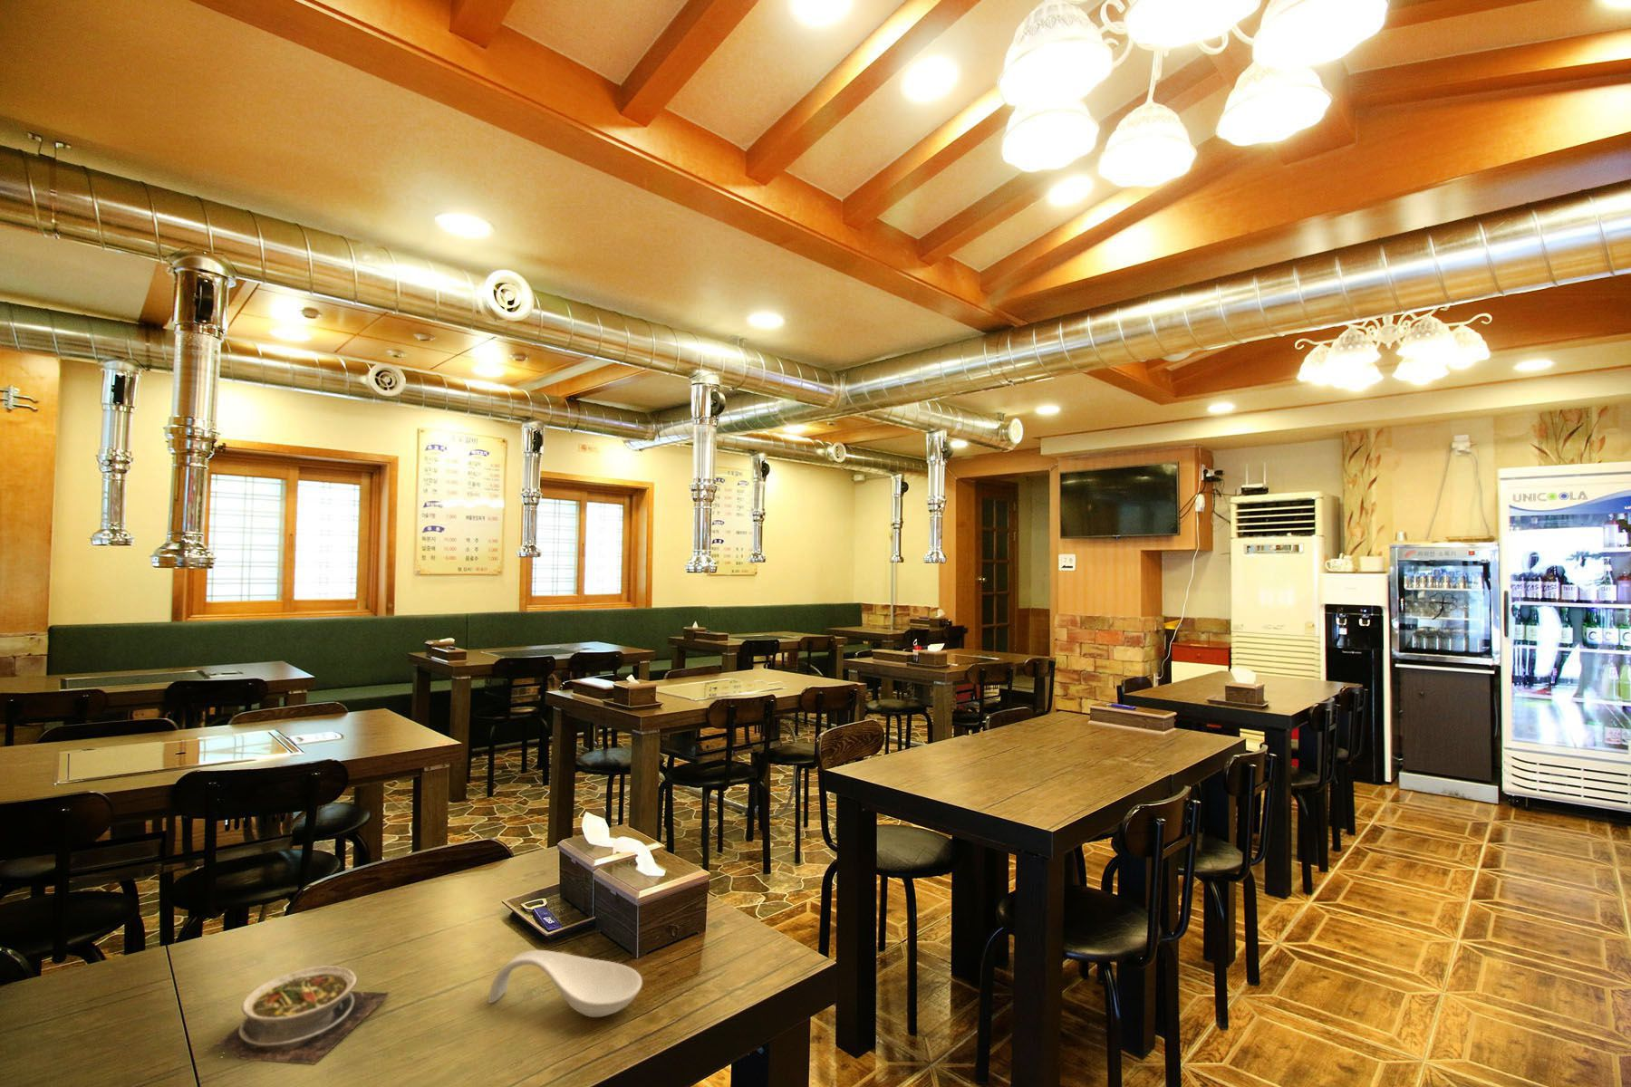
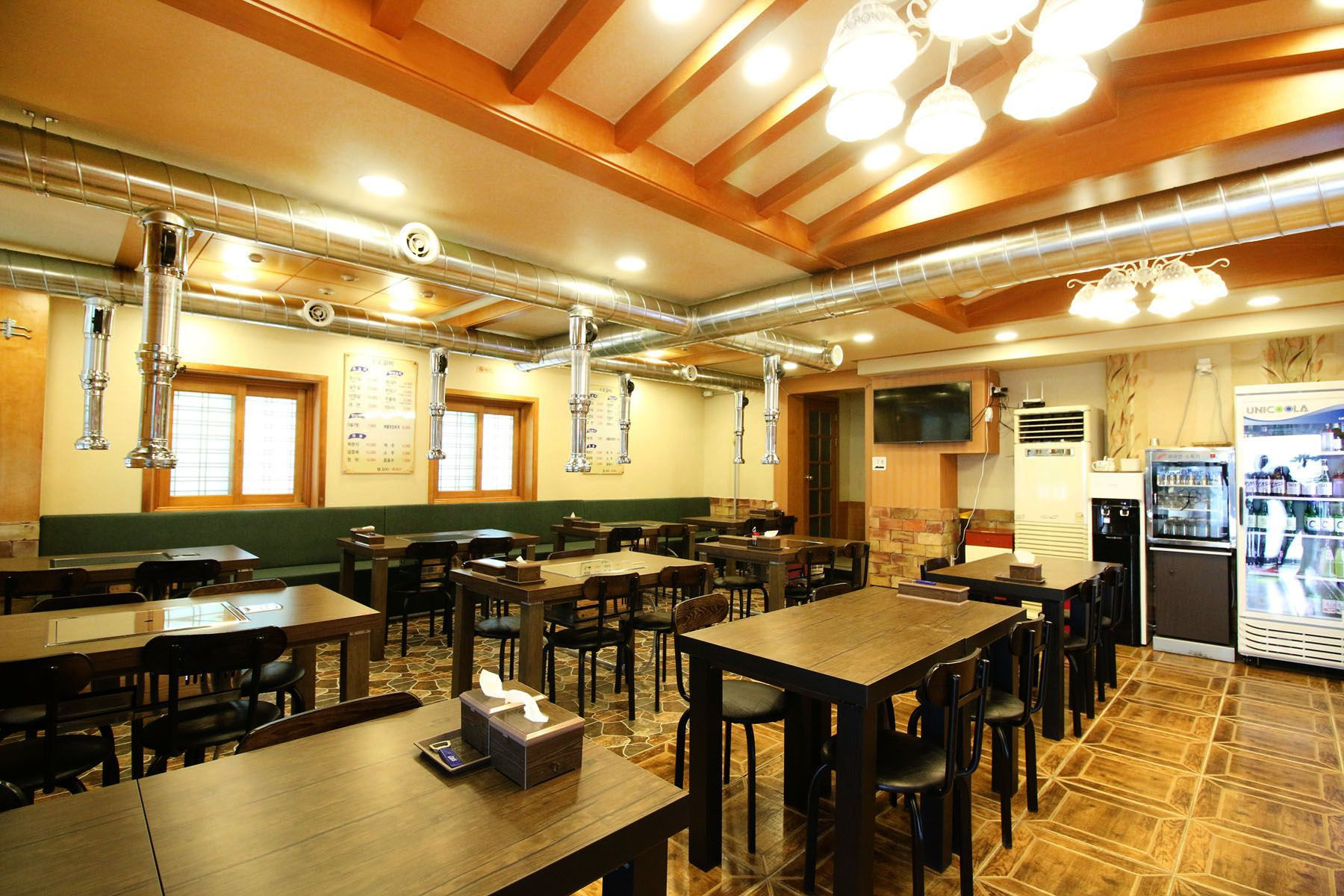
- soup bowl [204,964,392,1064]
- spoon rest [488,950,643,1018]
